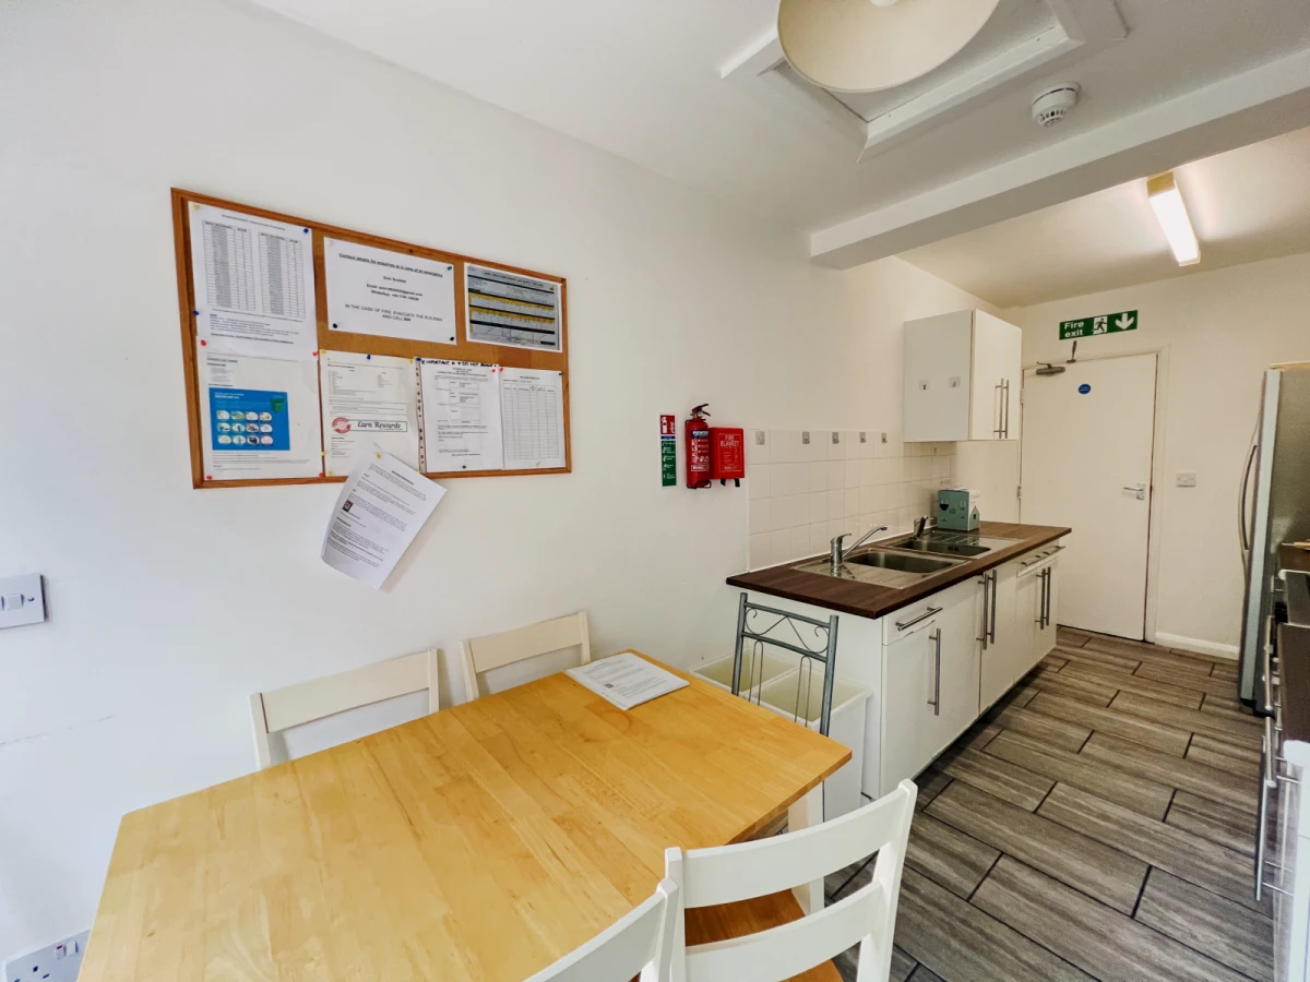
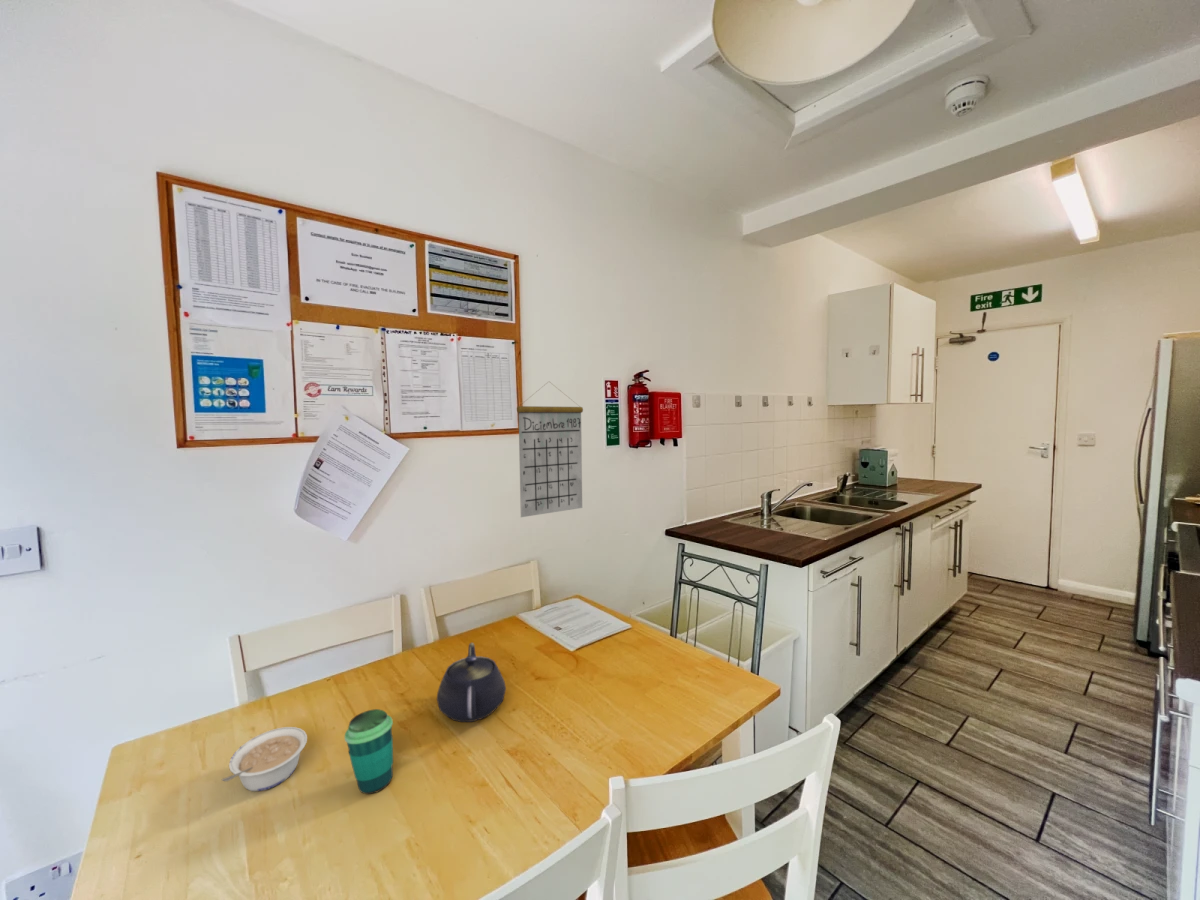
+ legume [221,726,308,792]
+ calendar [516,381,584,518]
+ teapot [436,642,507,723]
+ cup [344,708,394,795]
